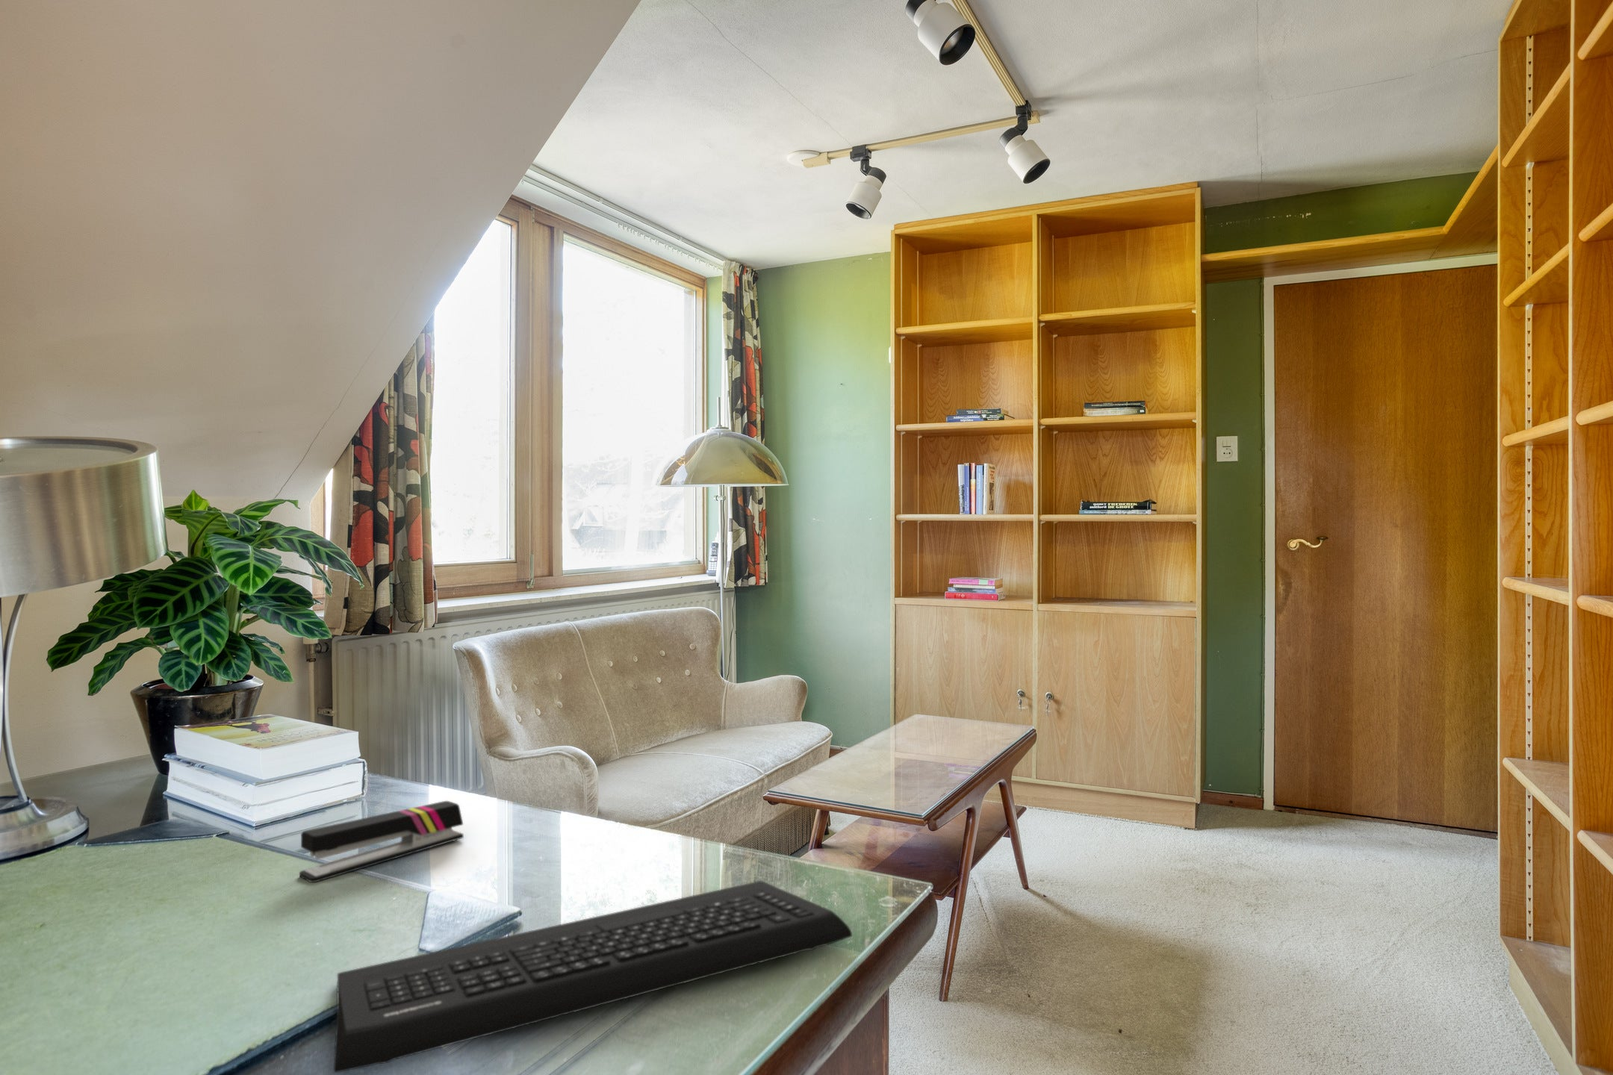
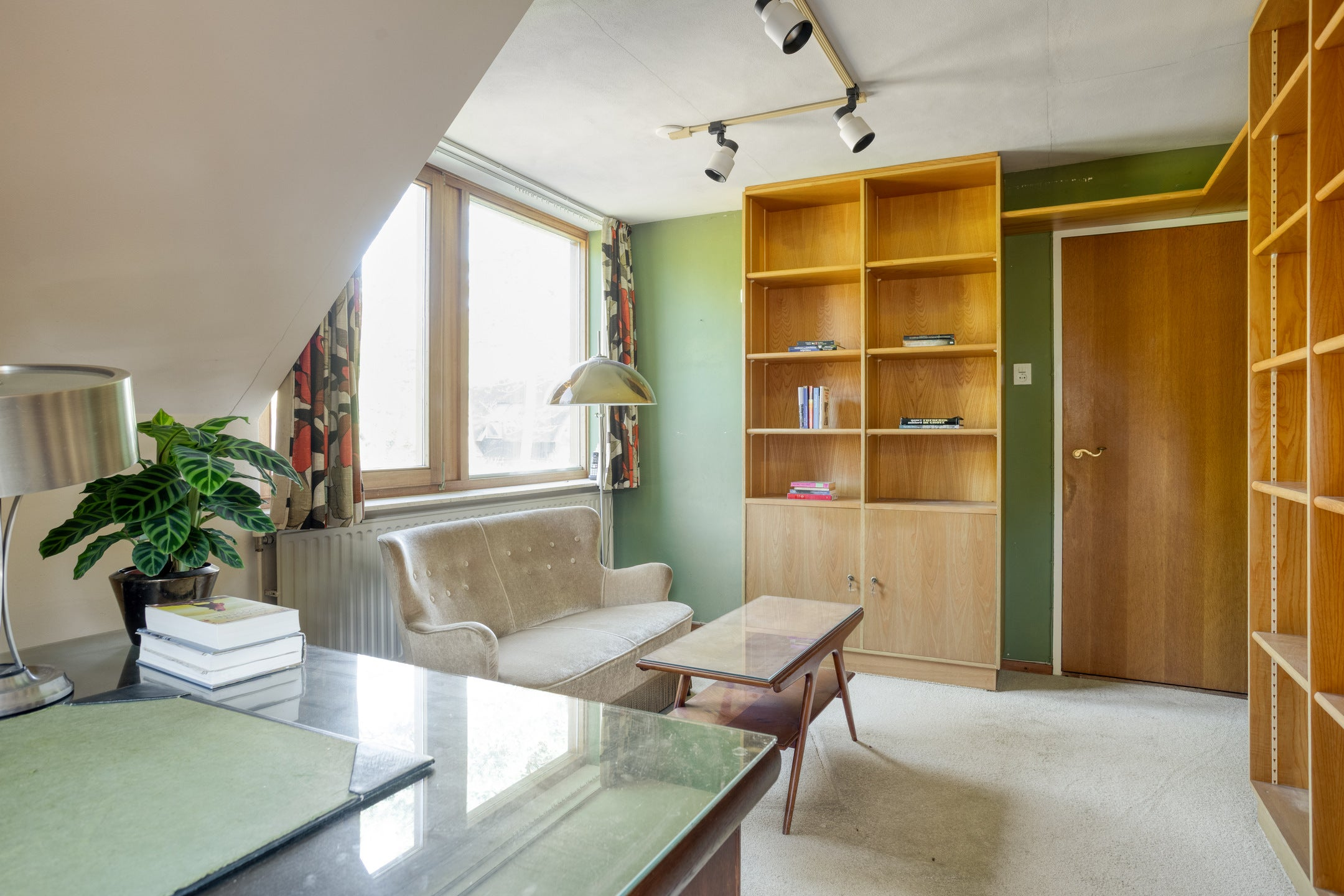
- stapler [299,800,464,883]
- keyboard [334,881,853,1074]
